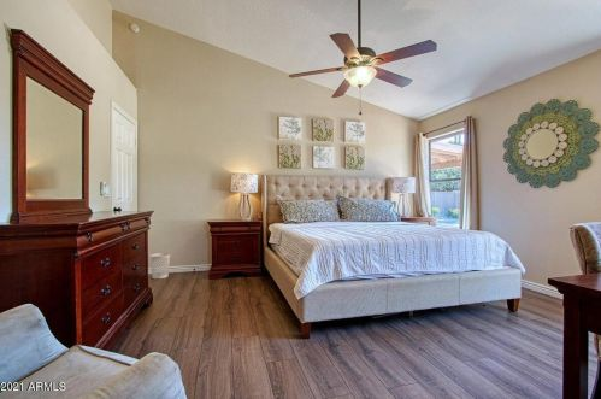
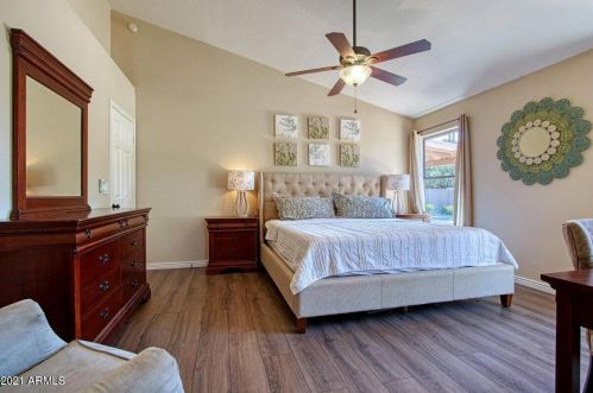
- wastebasket [148,252,171,280]
